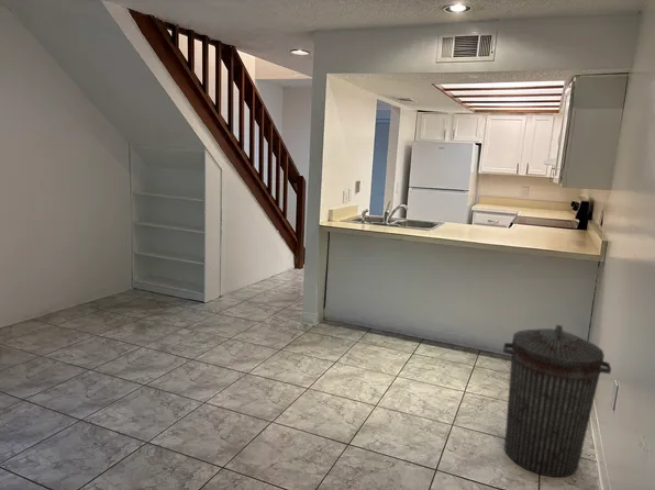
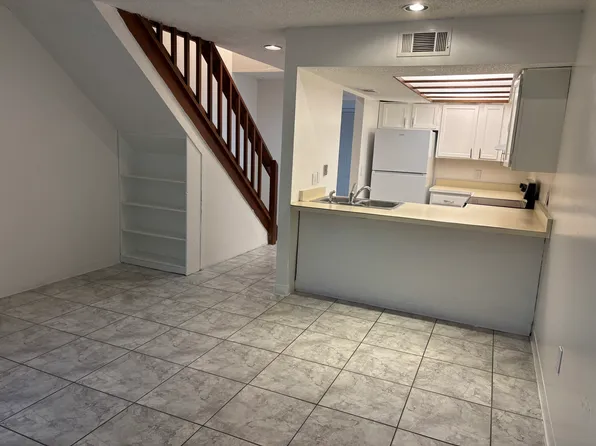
- trash can [502,324,612,478]
